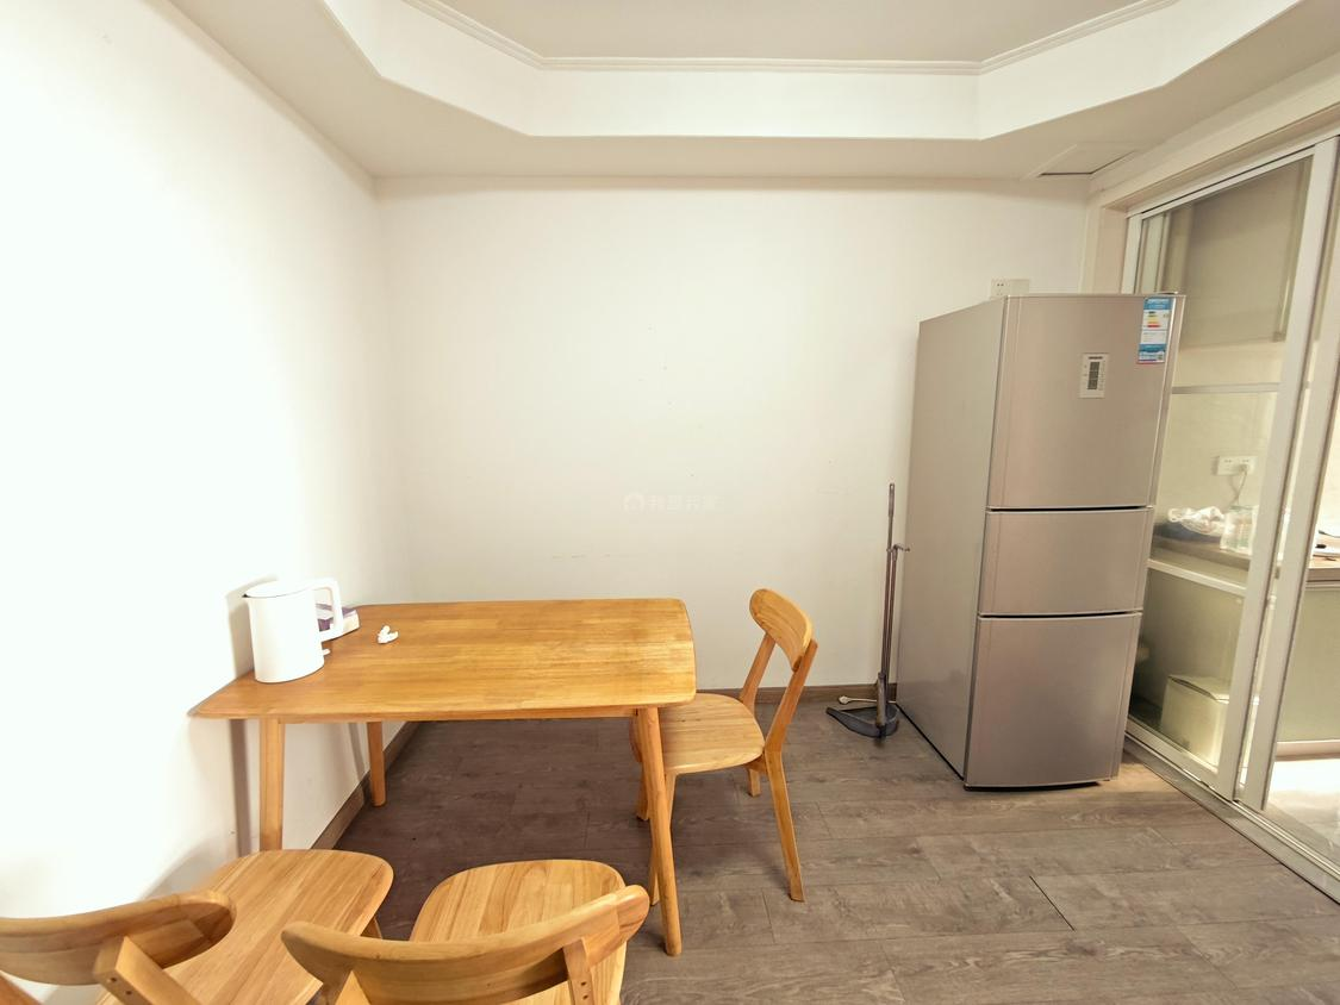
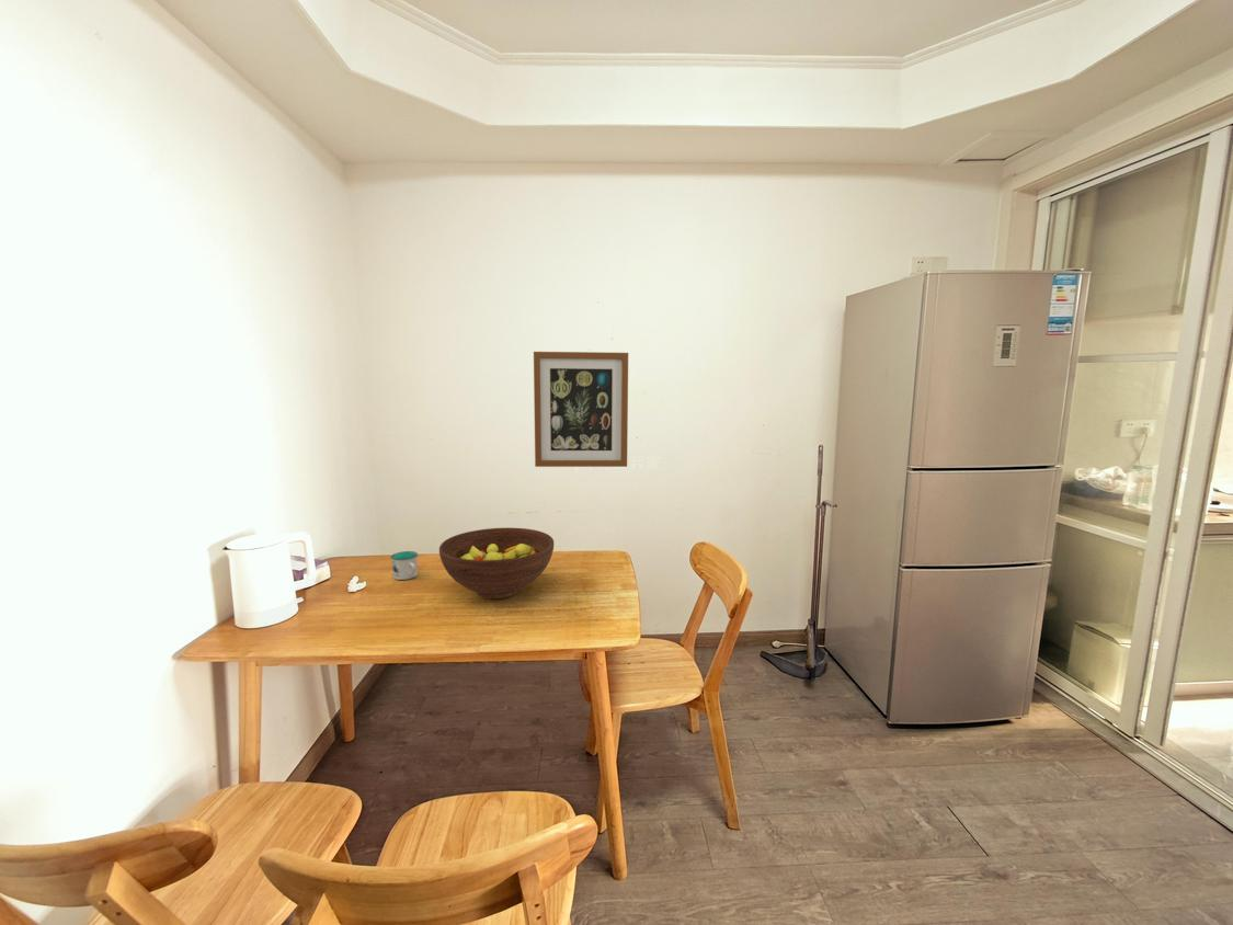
+ mug [390,550,419,581]
+ fruit bowl [438,527,555,599]
+ wall art [533,351,629,468]
